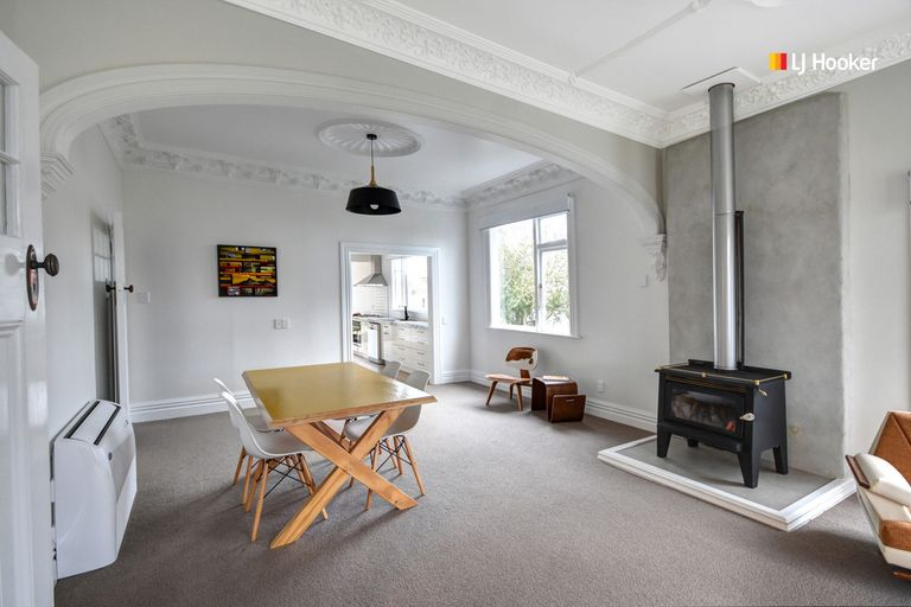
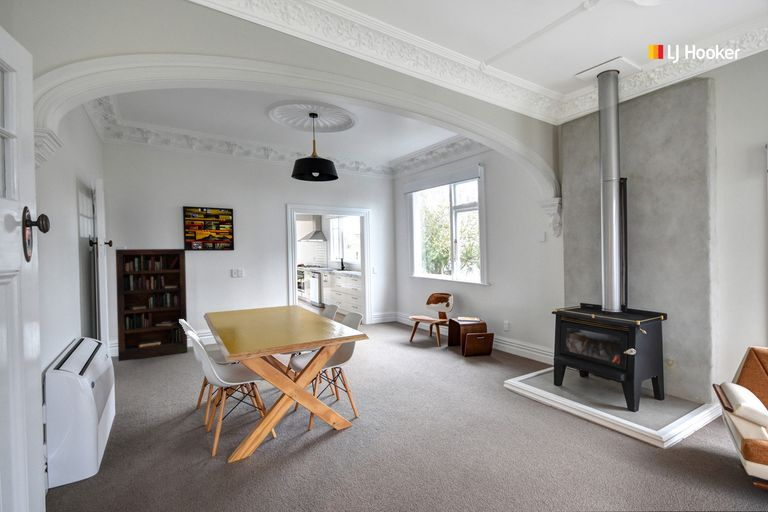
+ bookcase [115,248,188,362]
